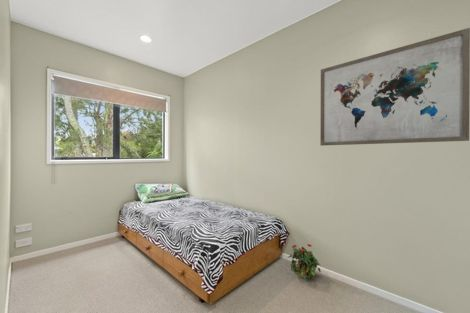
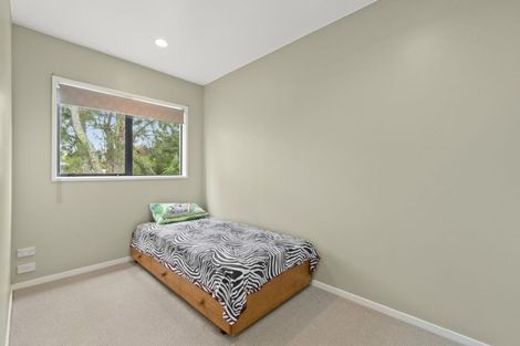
- wall art [319,27,470,147]
- potted plant [286,243,322,281]
